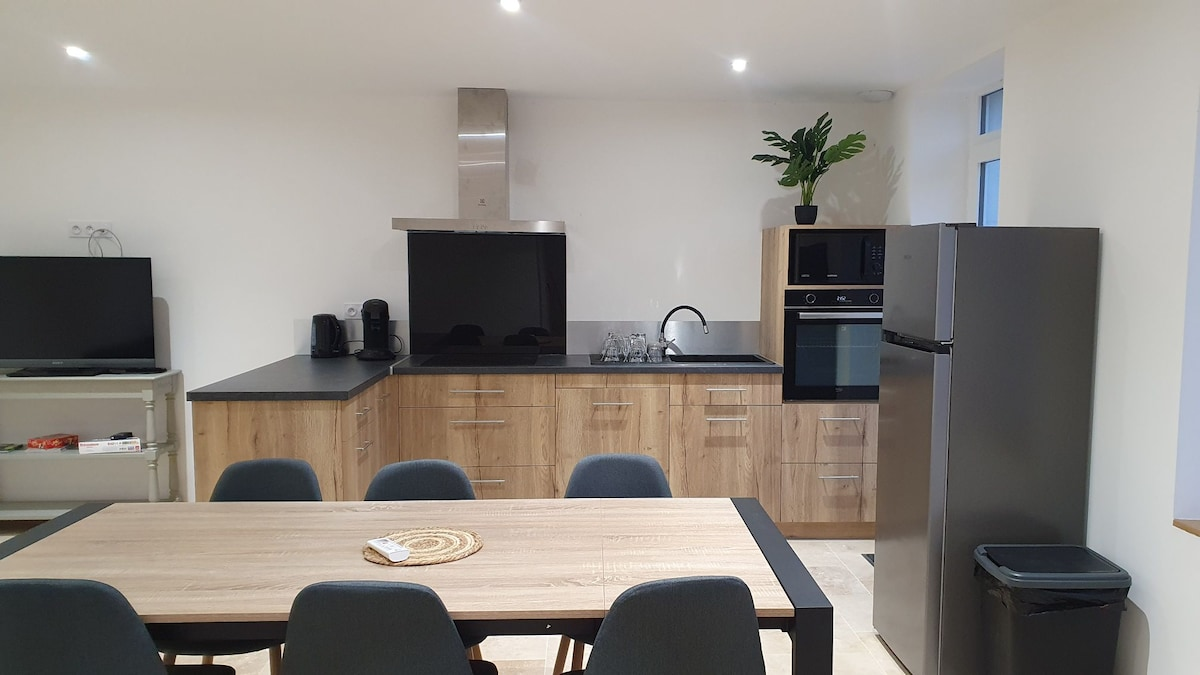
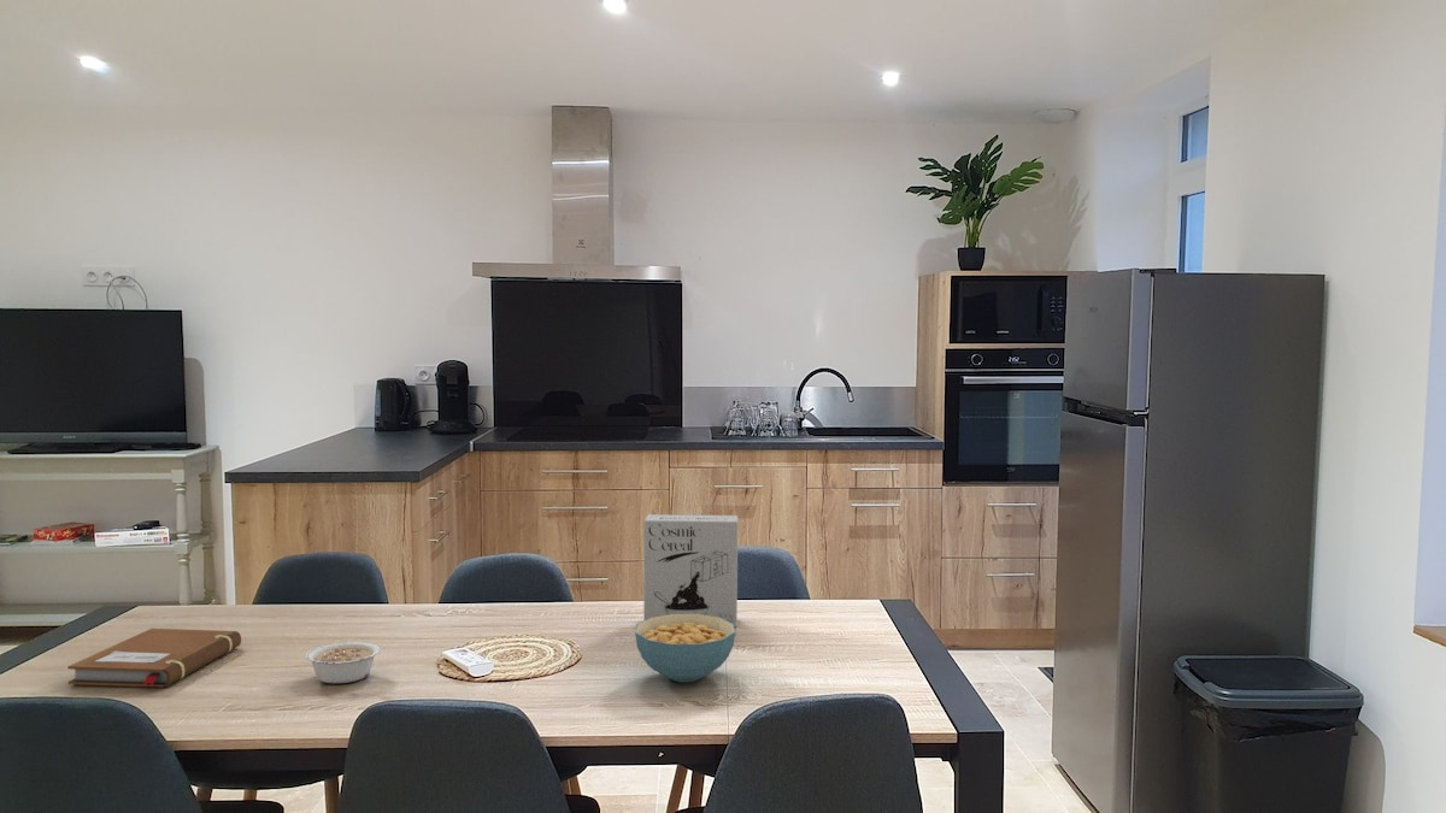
+ cereal box [642,513,739,629]
+ cereal bowl [634,614,736,683]
+ legume [305,641,381,684]
+ notebook [66,628,242,688]
